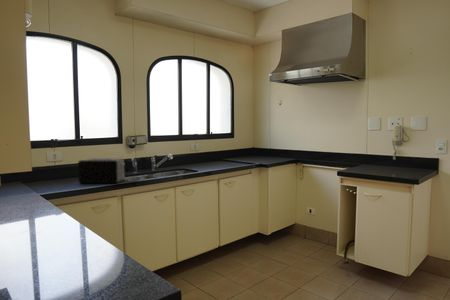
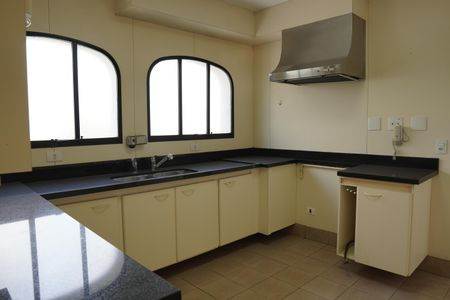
- toaster [77,157,126,184]
